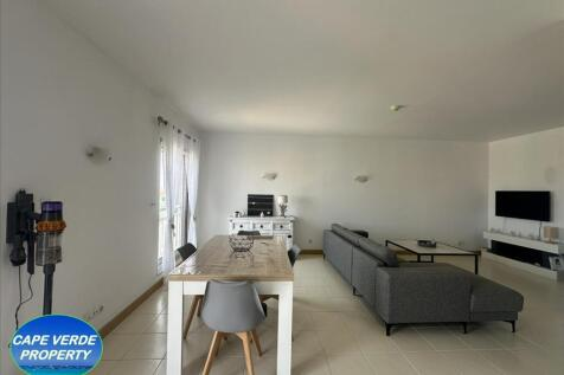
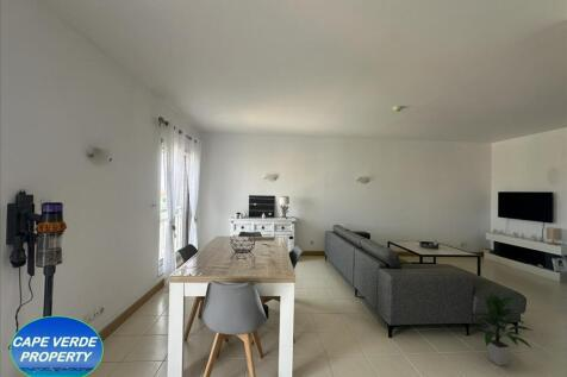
+ indoor plant [469,290,535,366]
